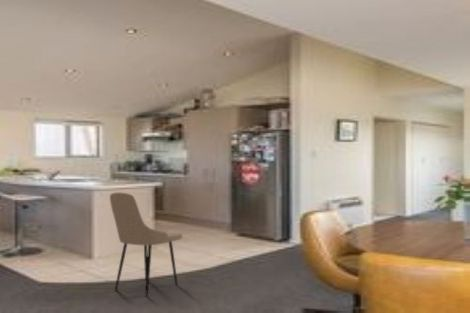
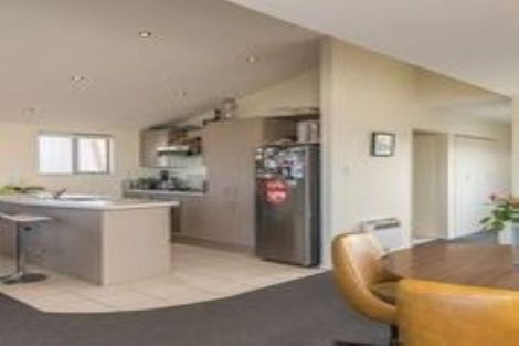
- dining chair [109,191,183,297]
